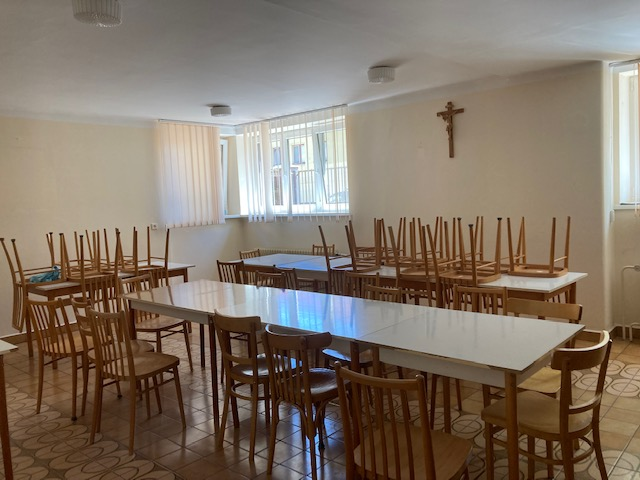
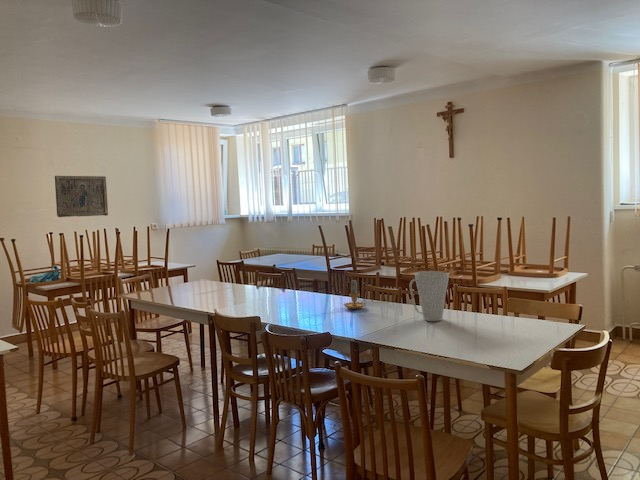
+ vase [409,270,450,322]
+ candle [342,279,367,310]
+ religious icon [54,175,109,218]
